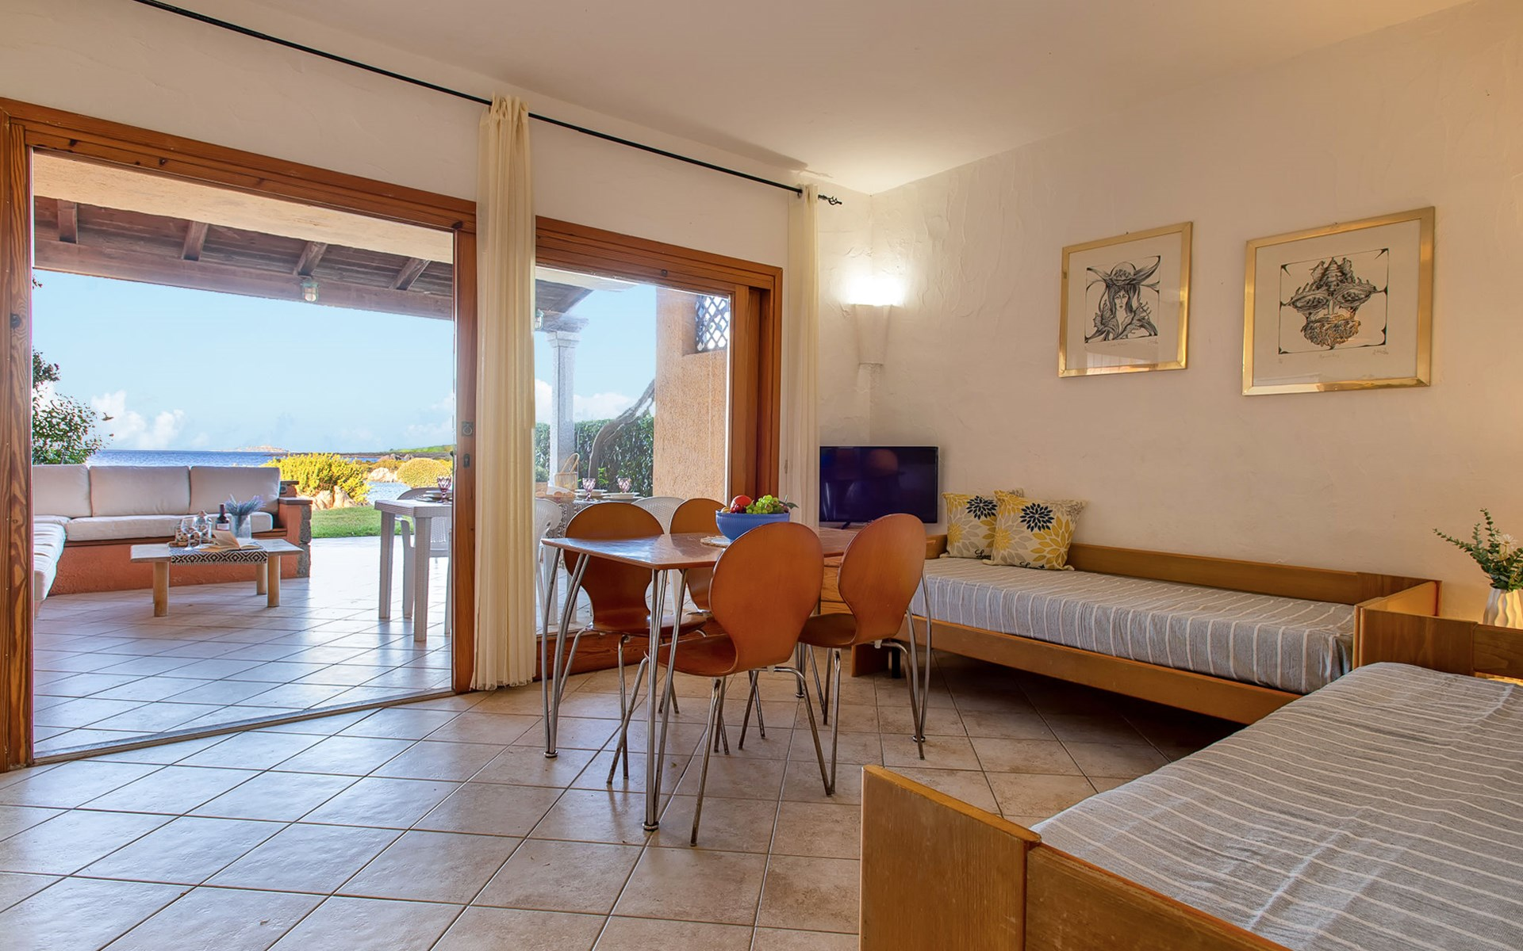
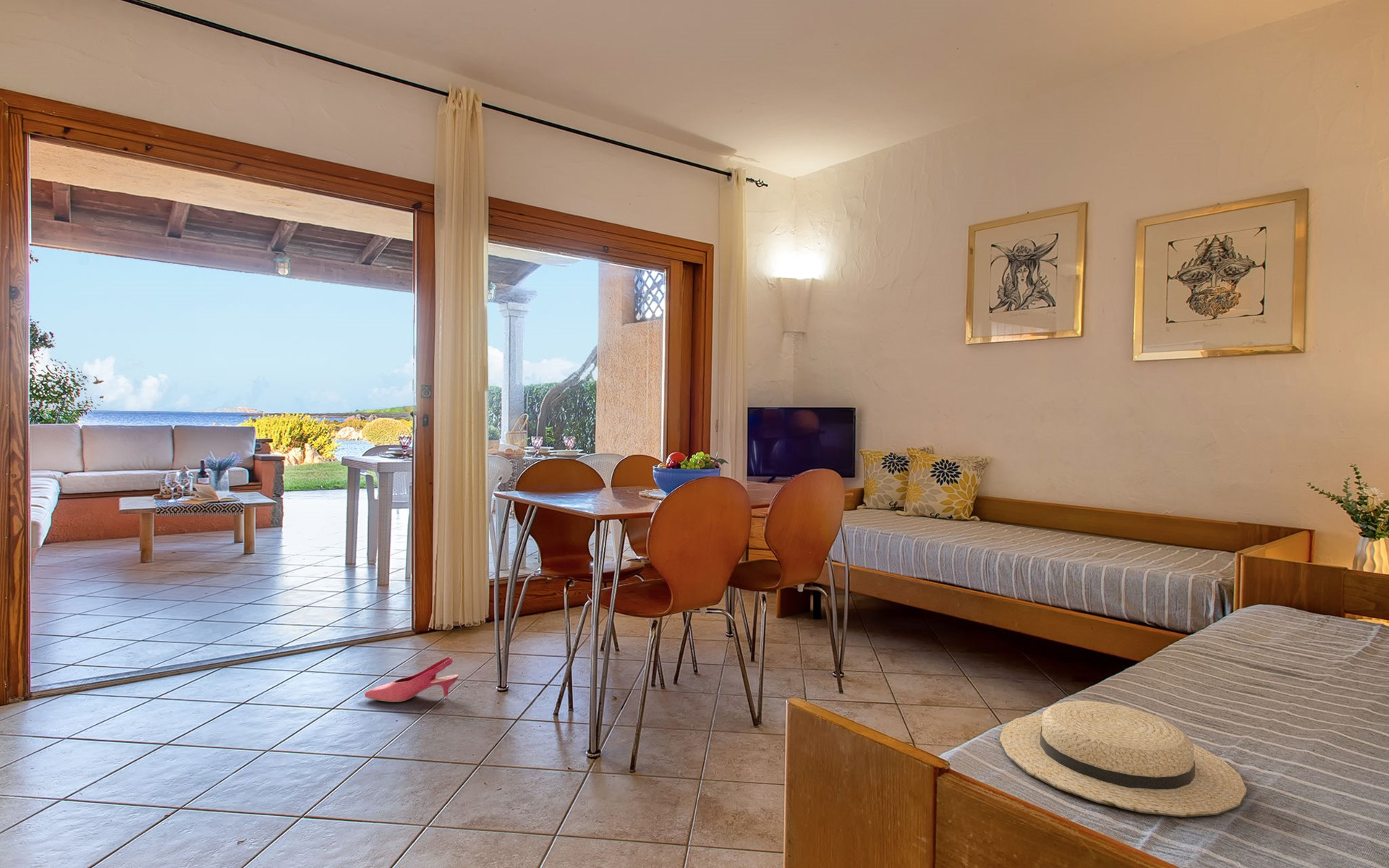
+ shoe [364,656,459,702]
+ sunhat [999,700,1247,817]
